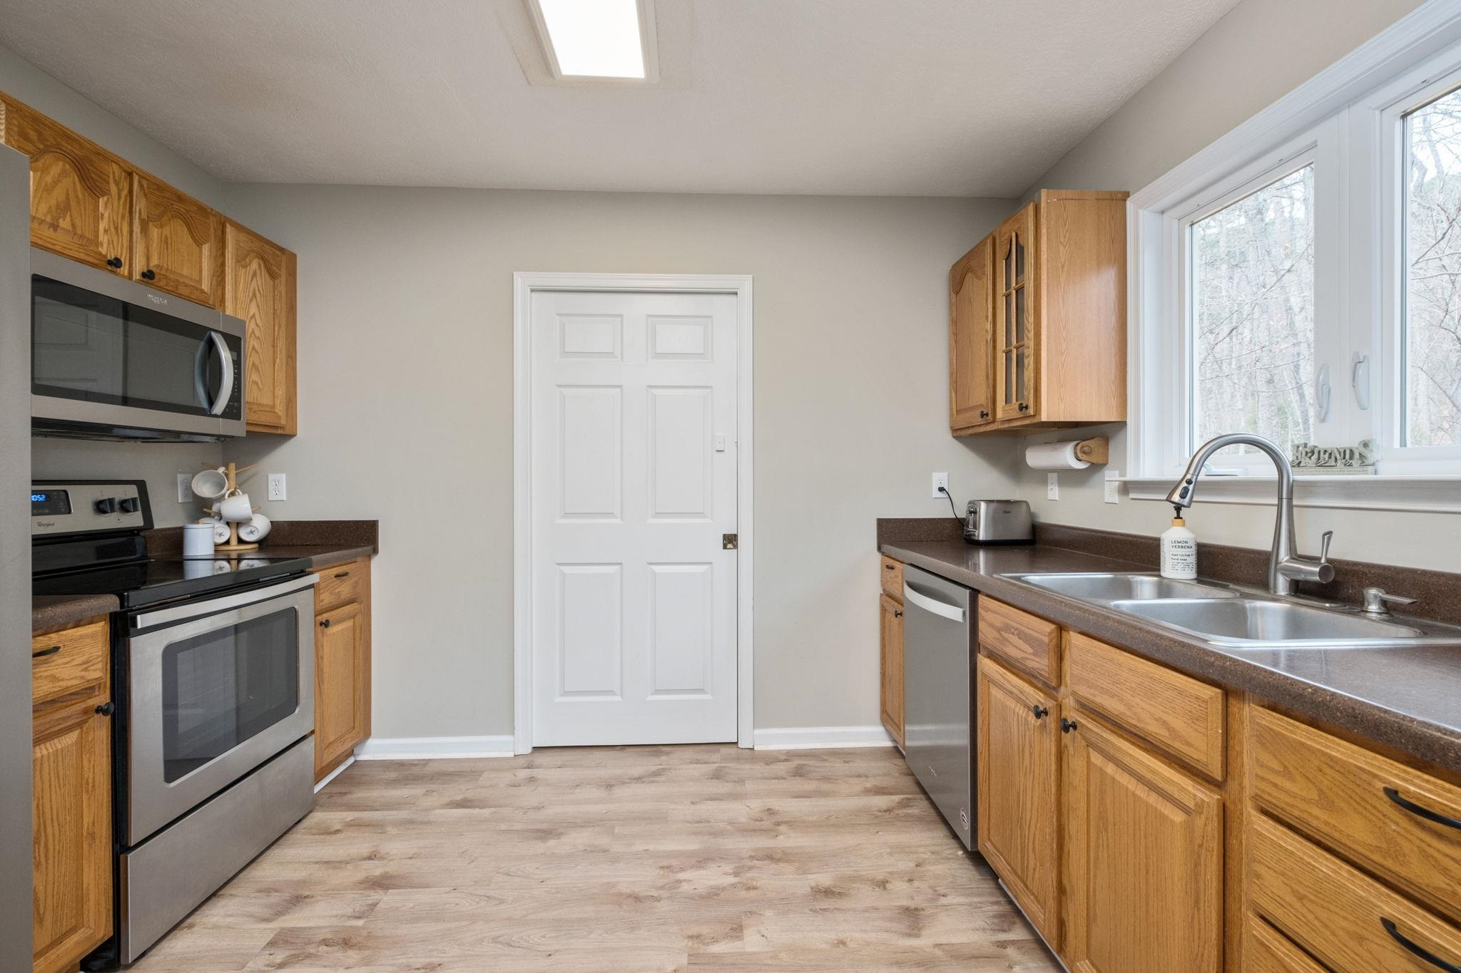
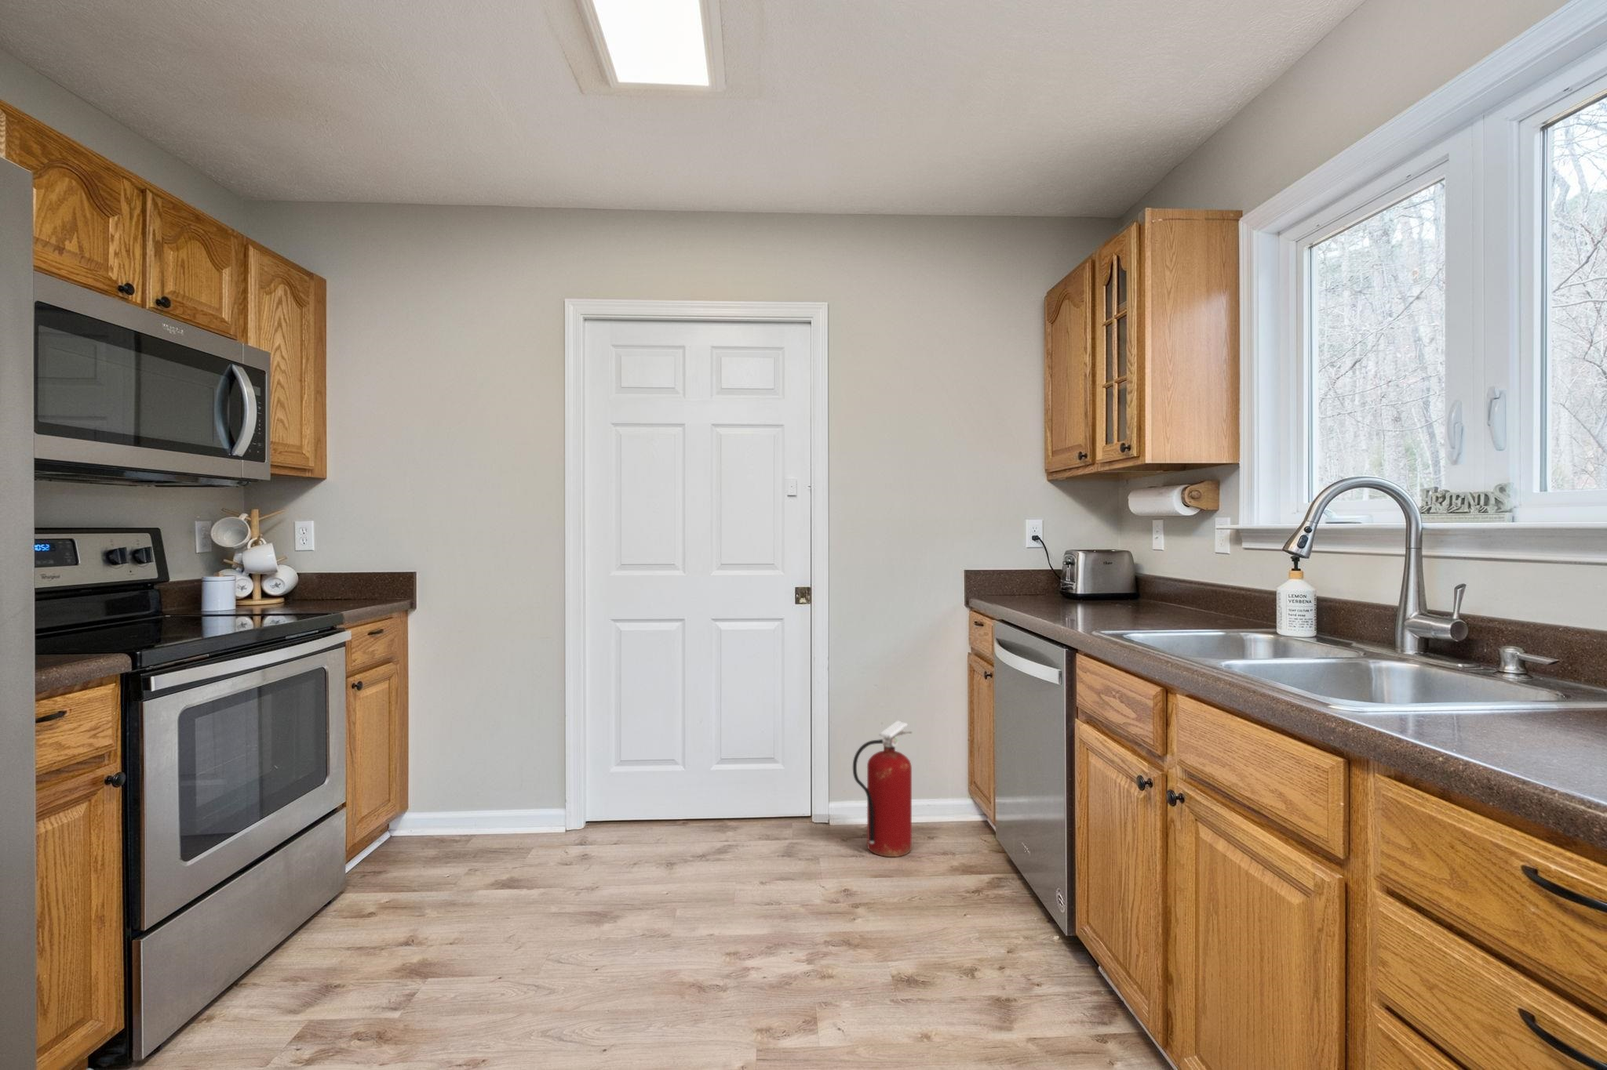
+ fire extinguisher [852,720,913,857]
